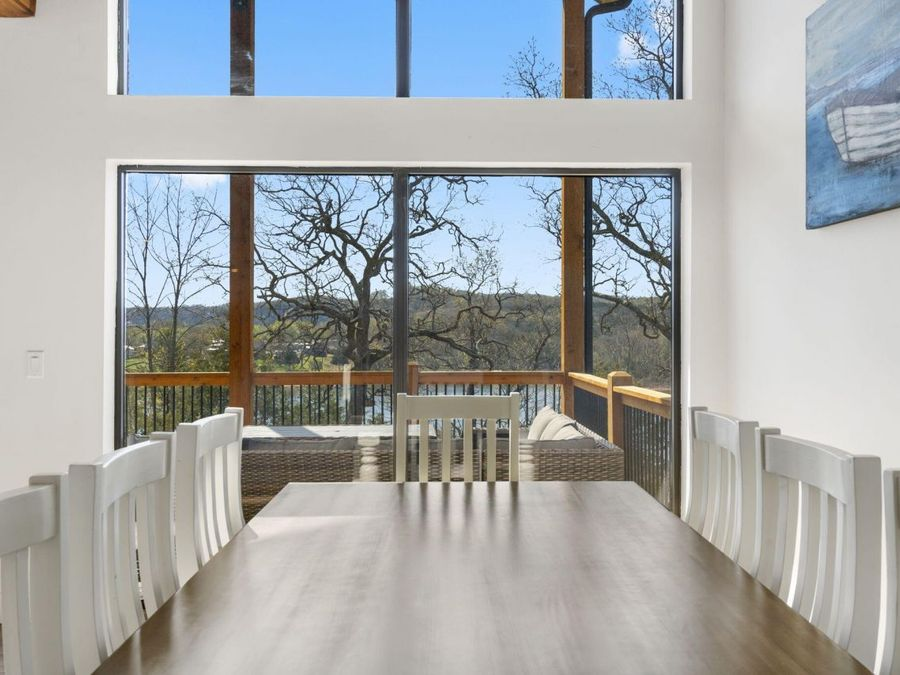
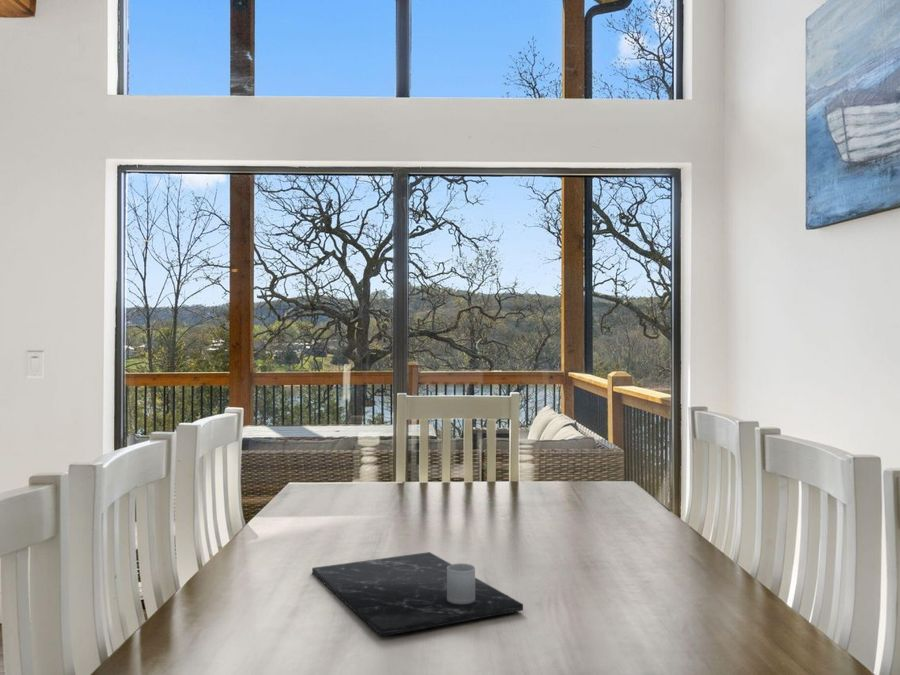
+ place mat [311,551,524,638]
